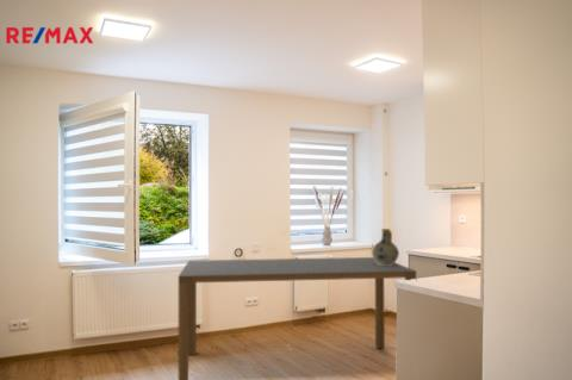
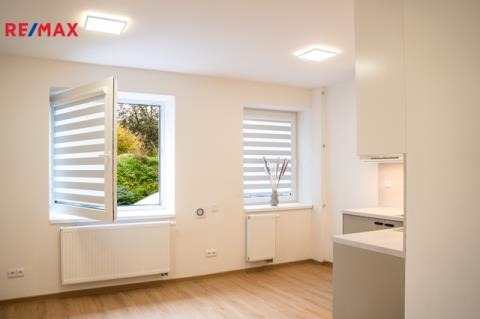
- dining table [178,256,417,380]
- ceramic jug [371,228,400,266]
